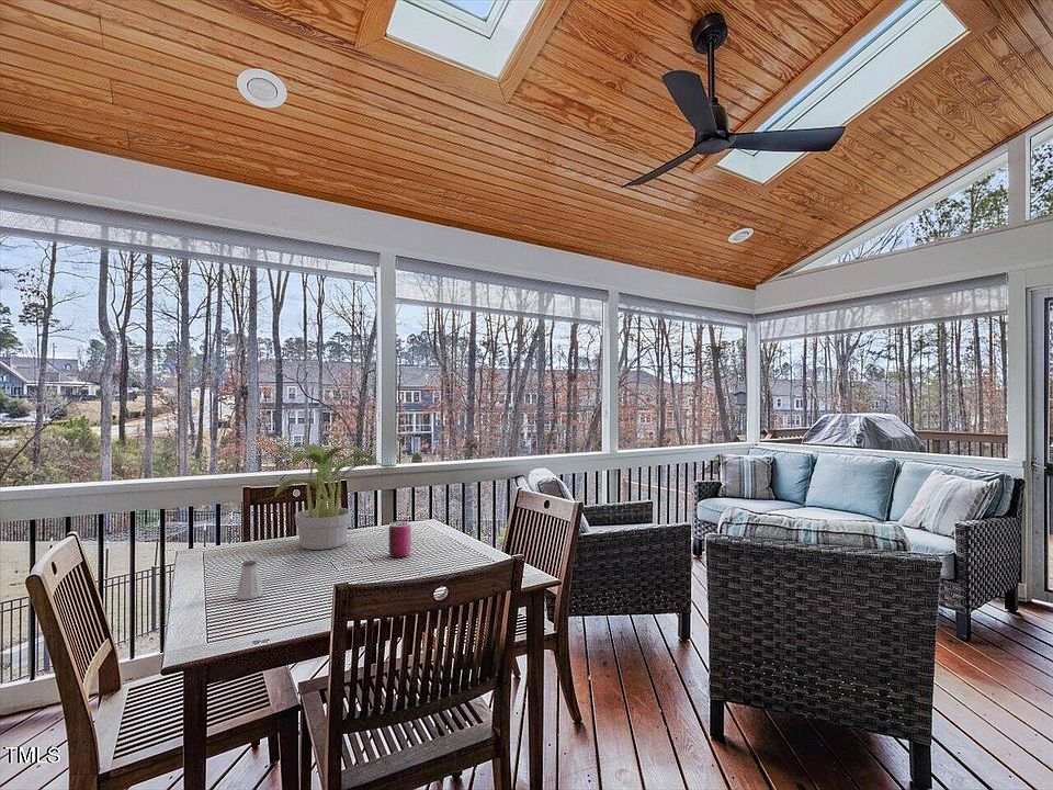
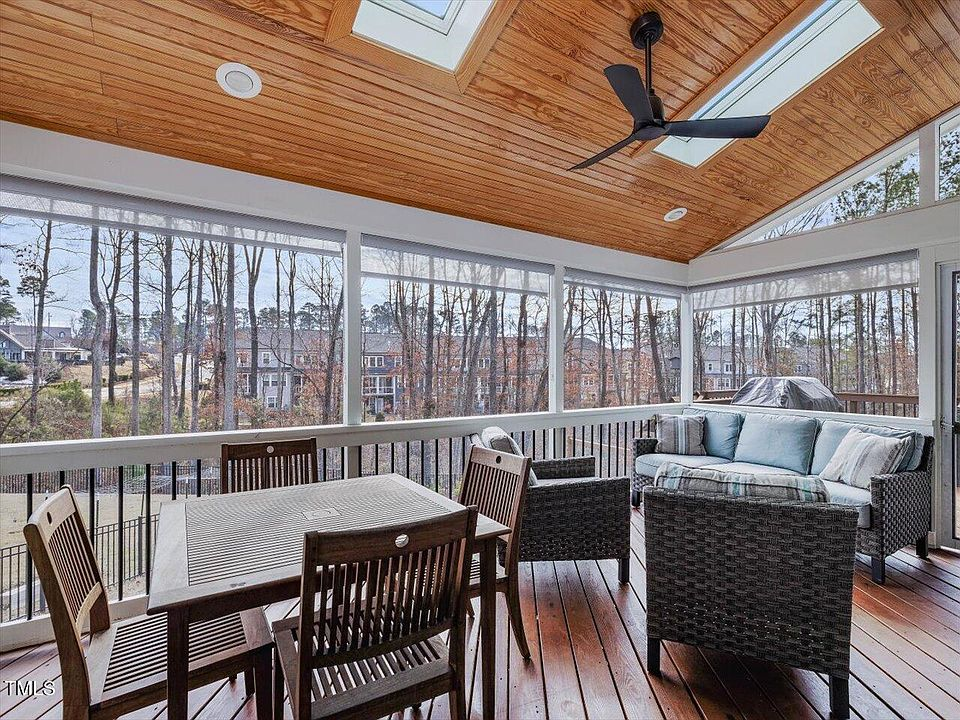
- saltshaker [235,560,264,601]
- potted plant [258,442,389,551]
- can [388,520,412,558]
